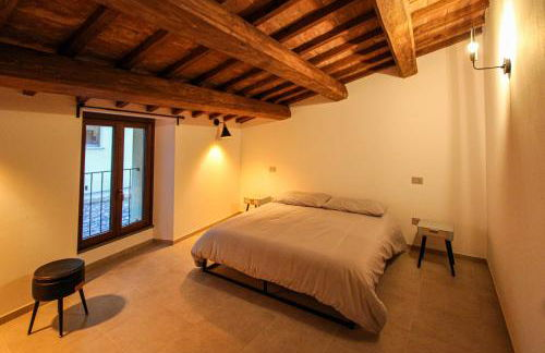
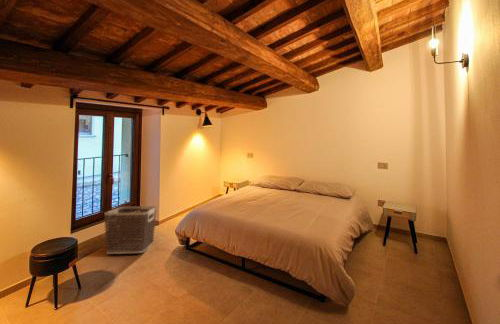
+ clothes hamper [103,205,157,255]
